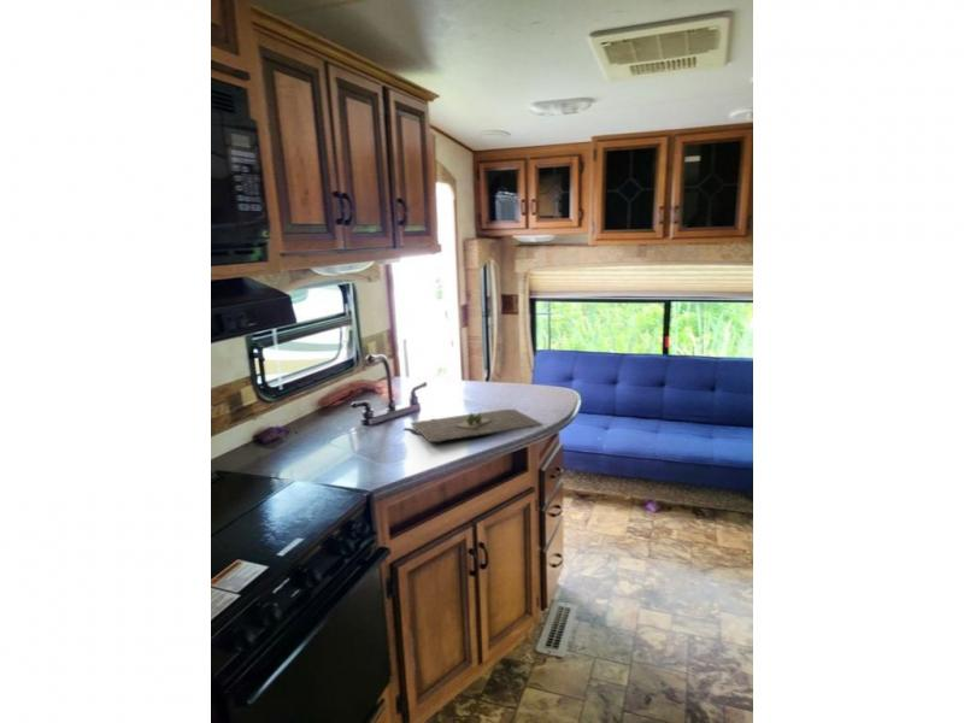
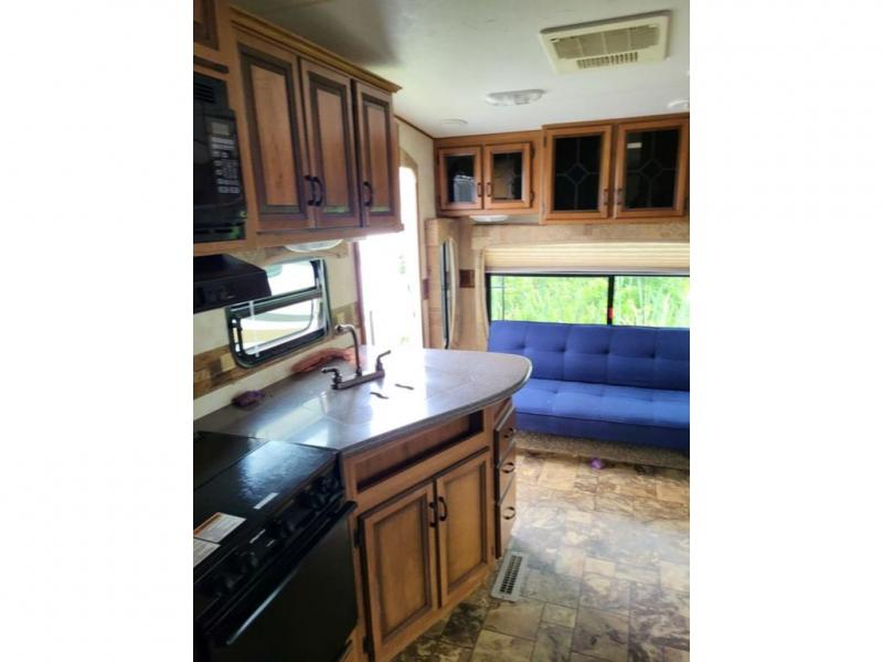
- cutting board [410,408,543,443]
